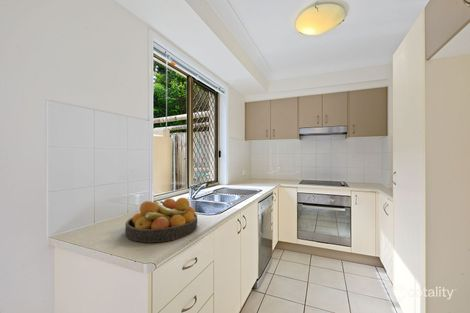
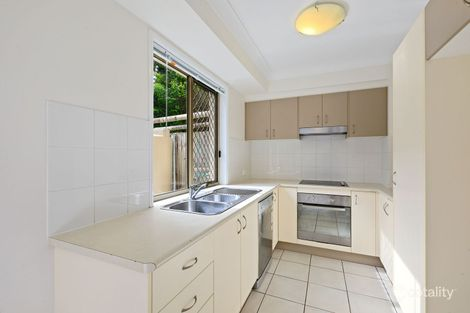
- fruit bowl [124,196,198,243]
